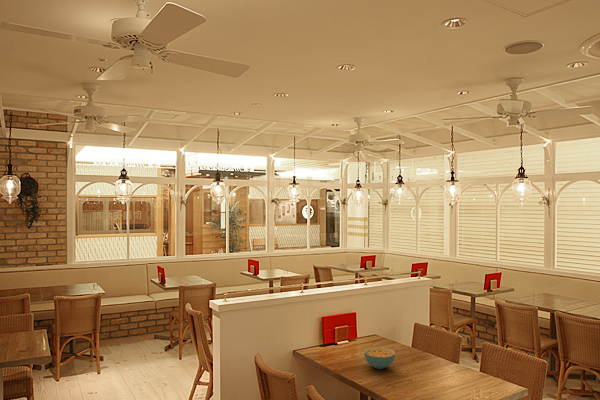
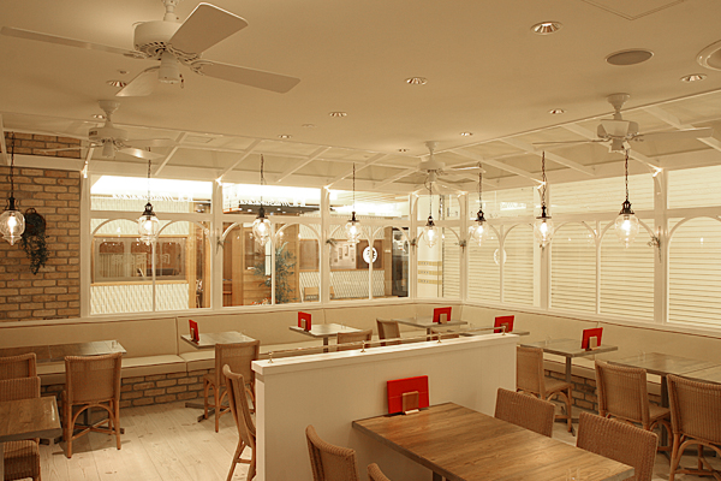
- cereal bowl [363,346,396,370]
